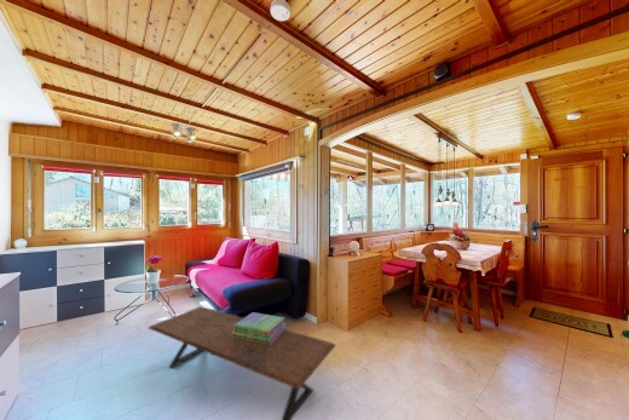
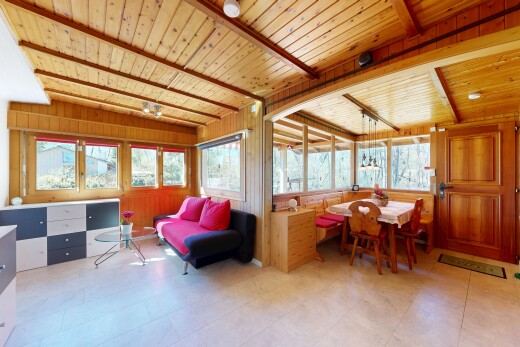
- stack of books [232,311,288,344]
- coffee table [148,305,337,420]
